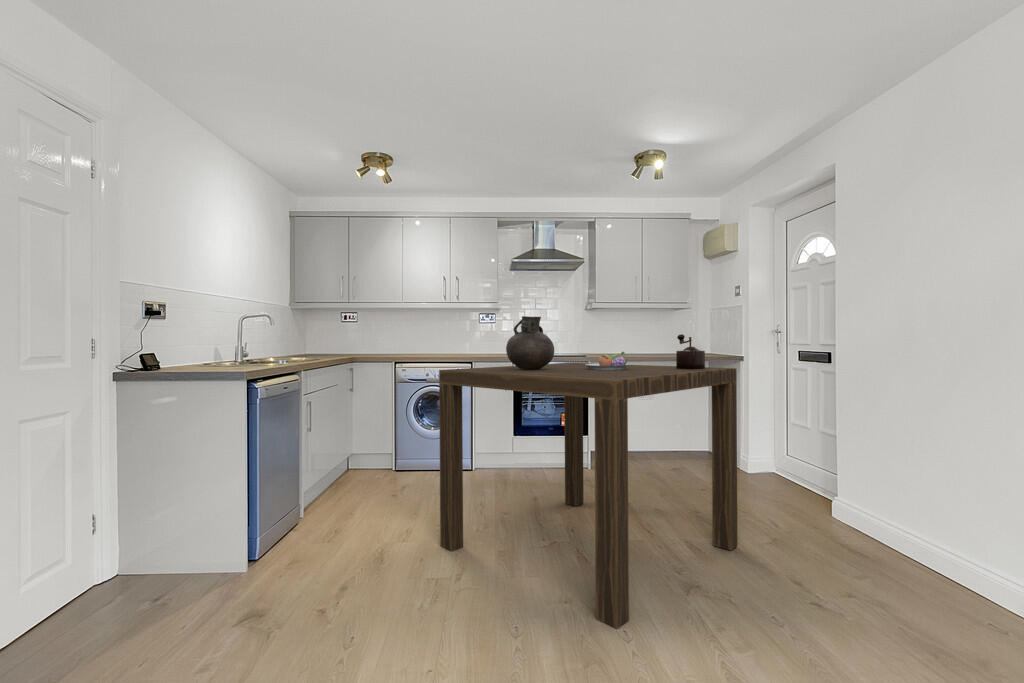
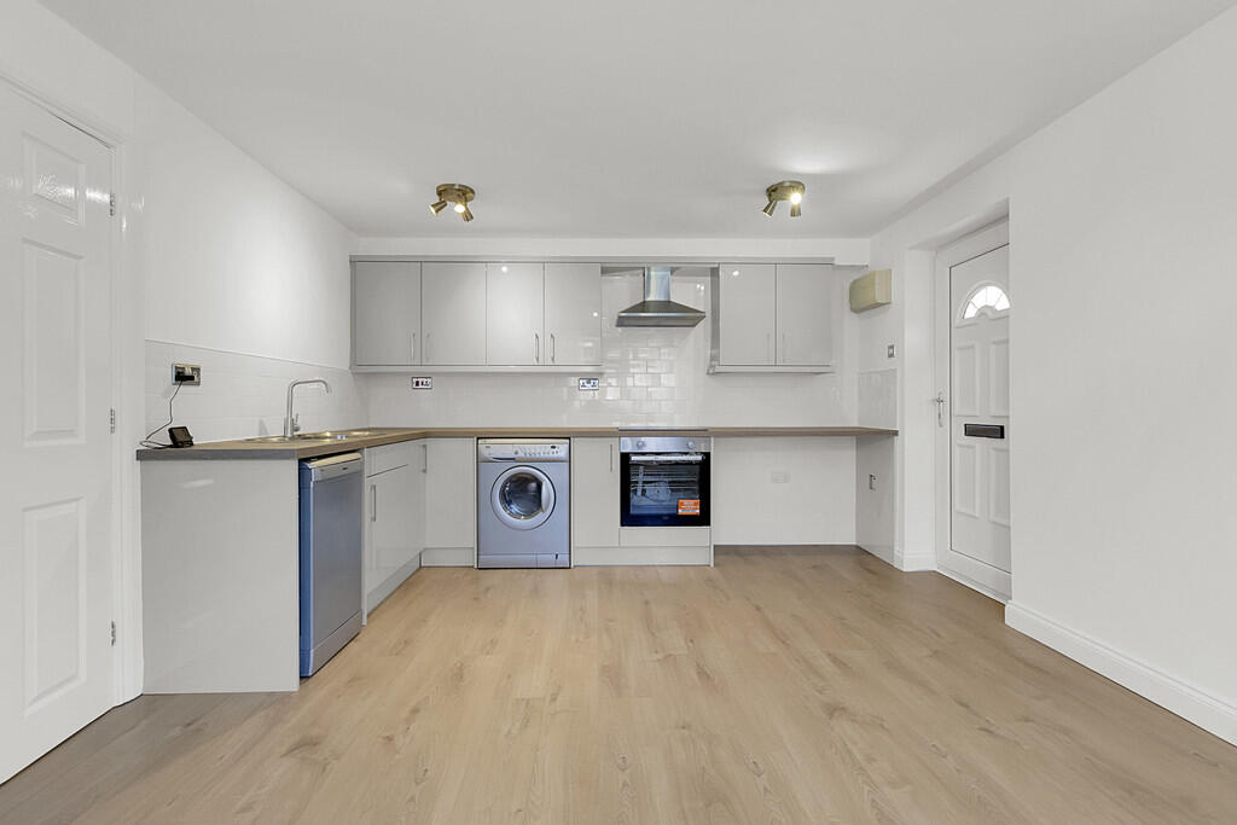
- dining table [438,362,738,630]
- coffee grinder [675,333,706,370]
- vase [505,315,555,370]
- fruit bowl [585,351,630,370]
